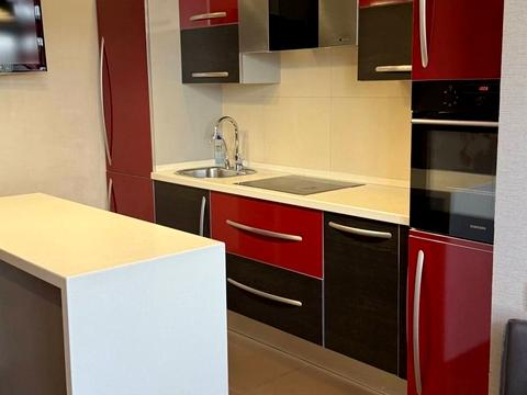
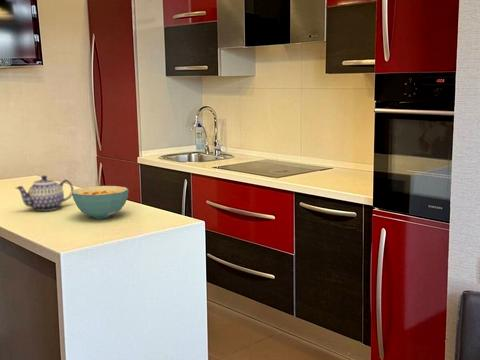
+ teapot [15,174,75,212]
+ cereal bowl [72,185,129,220]
